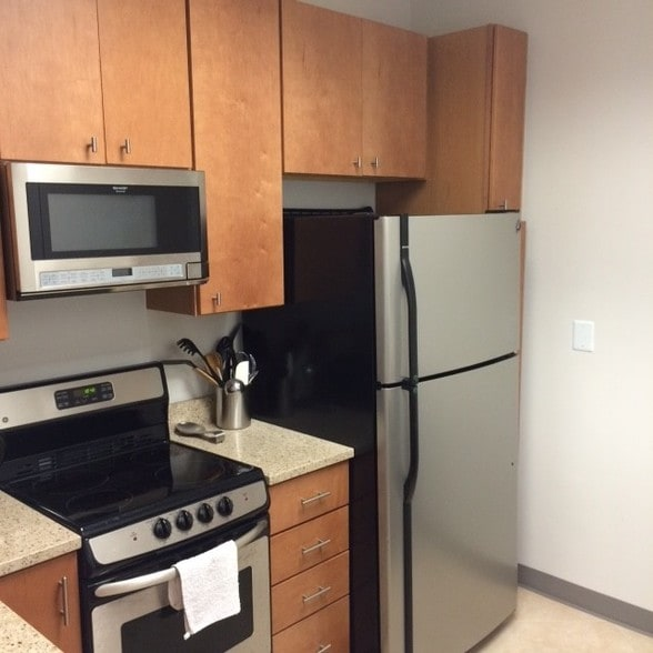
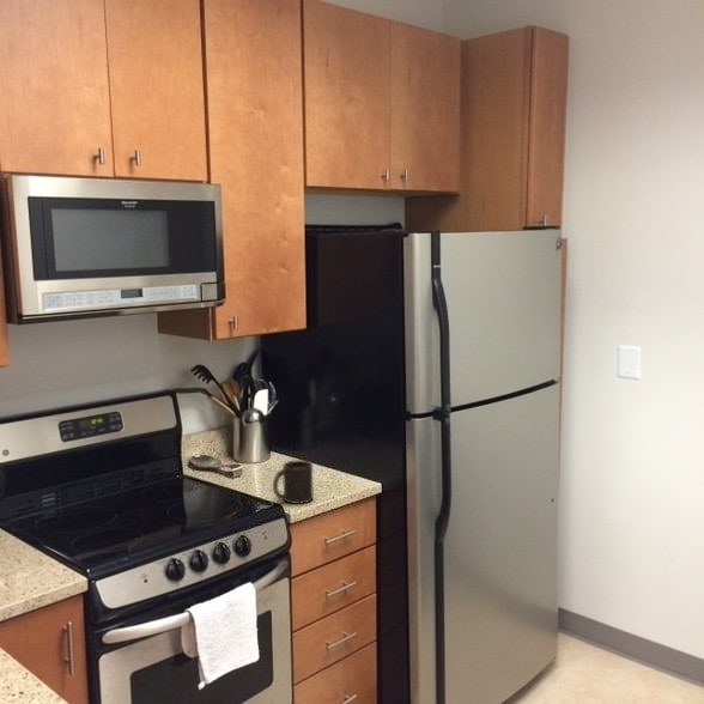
+ mug [272,459,315,505]
